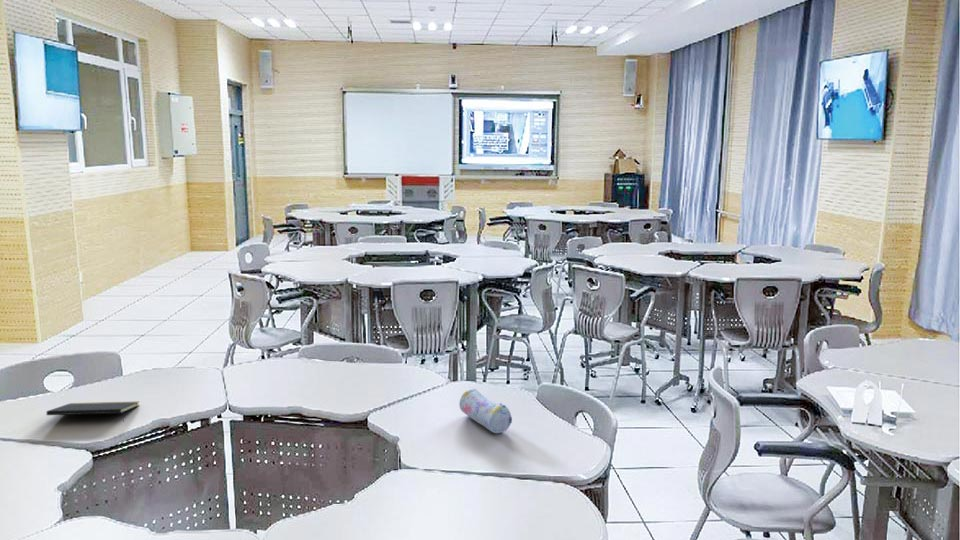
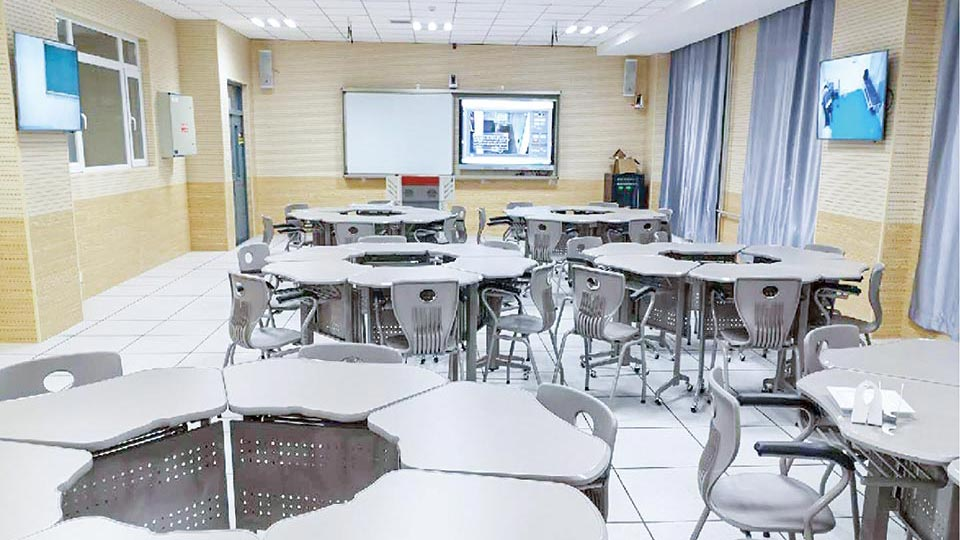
- pencil case [458,388,513,434]
- notepad [46,400,140,422]
